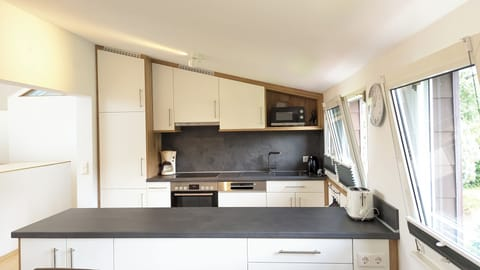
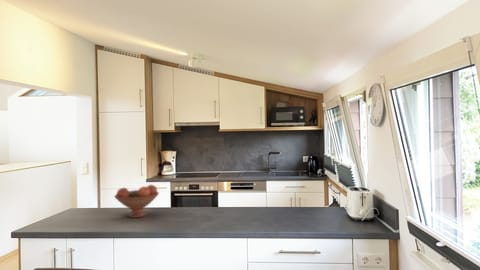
+ fruit bowl [113,184,160,219]
